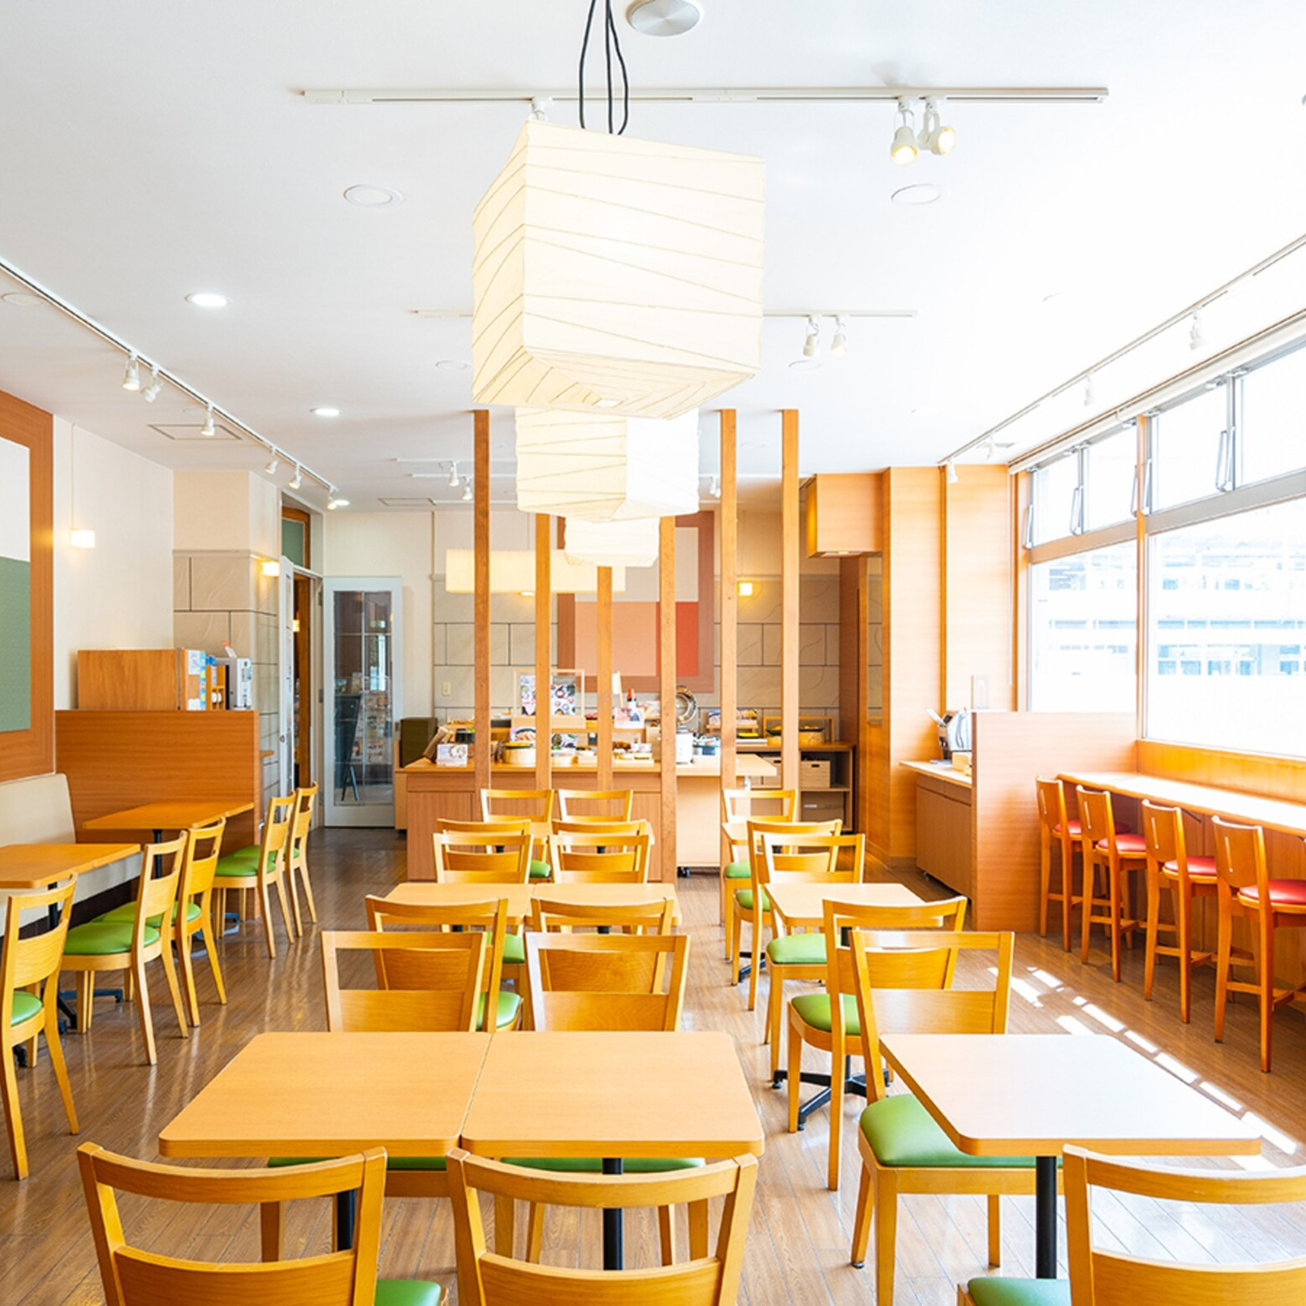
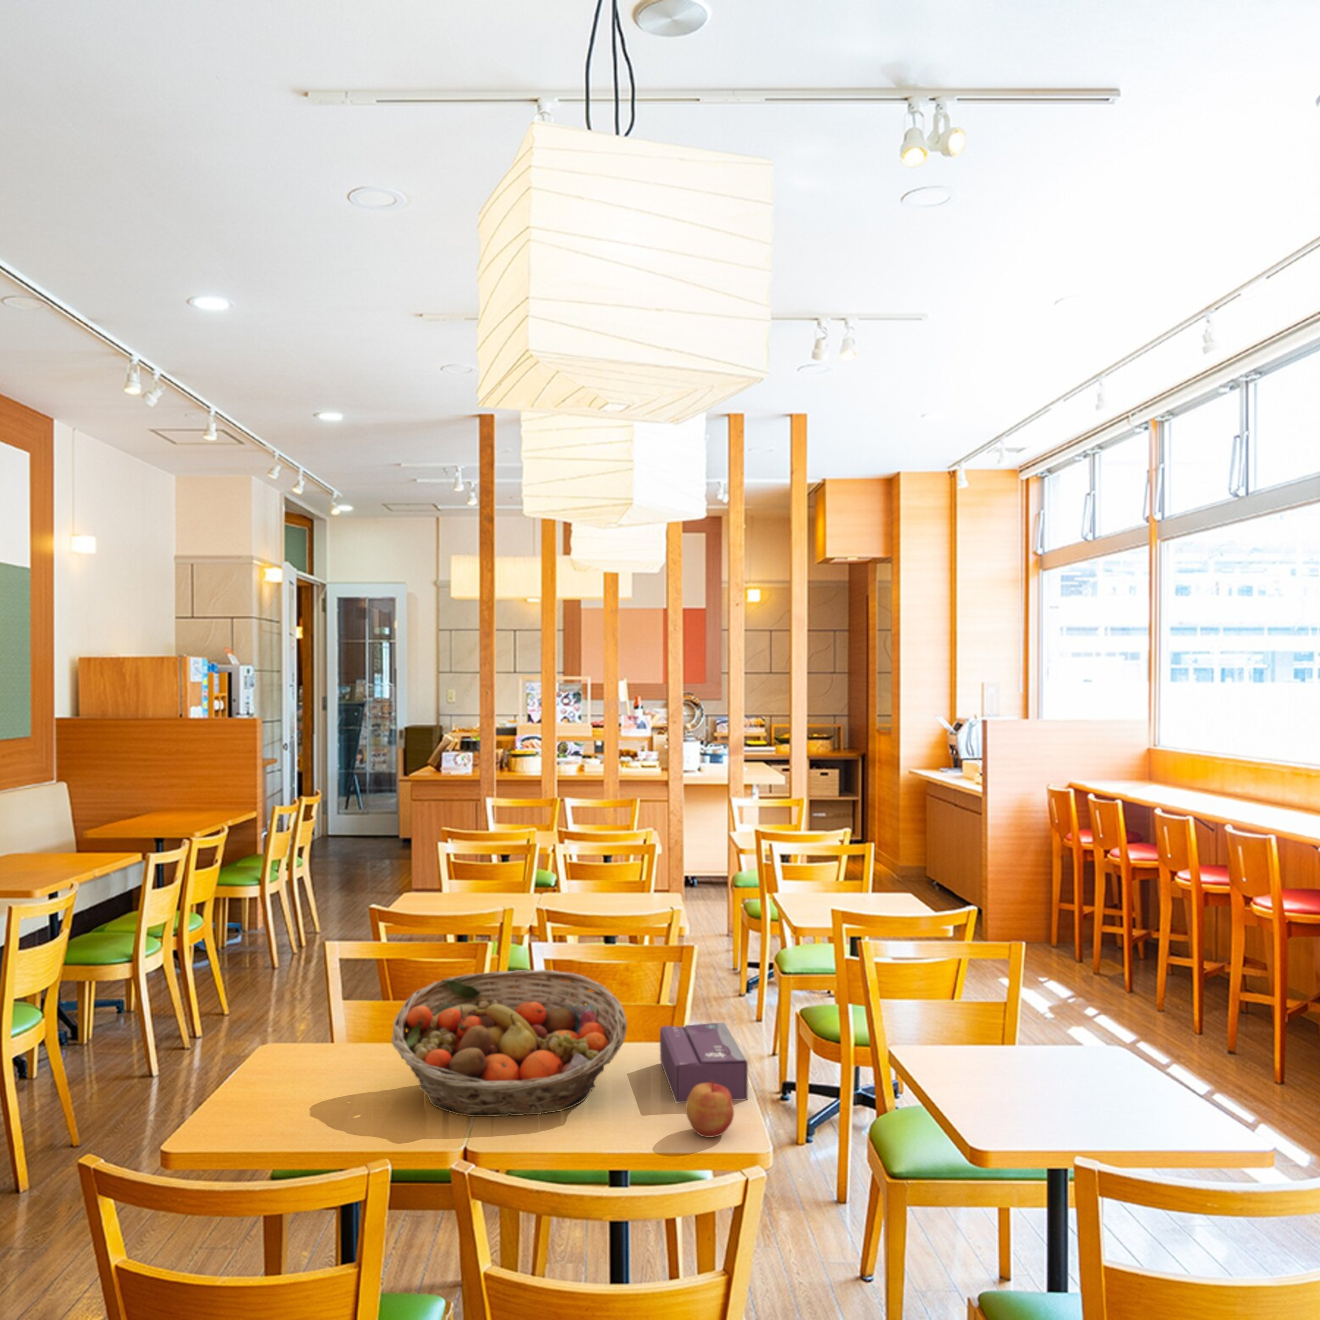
+ tissue box [660,1021,748,1104]
+ fruit basket [392,969,627,1117]
+ apple [685,1081,734,1137]
